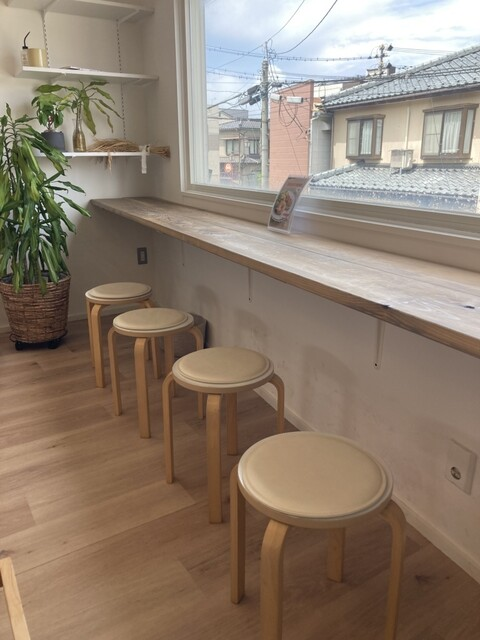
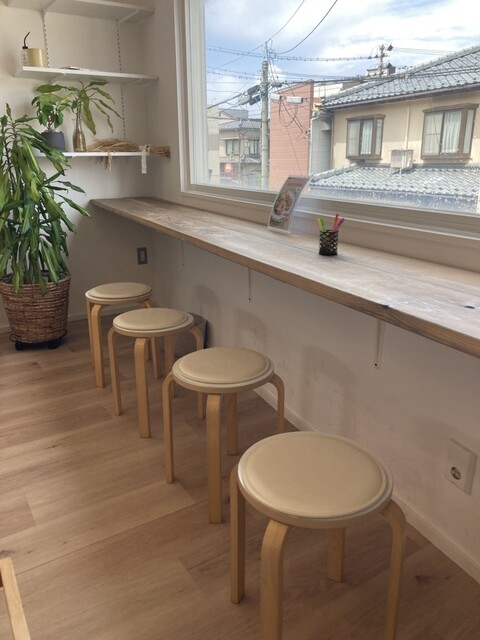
+ pen holder [317,213,345,256]
